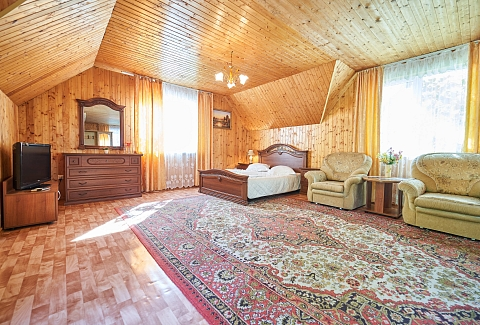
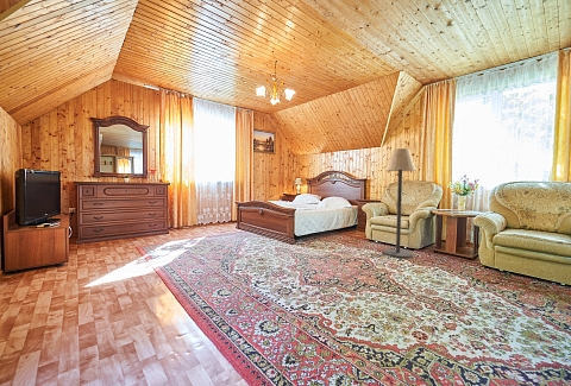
+ floor lamp [383,147,416,259]
